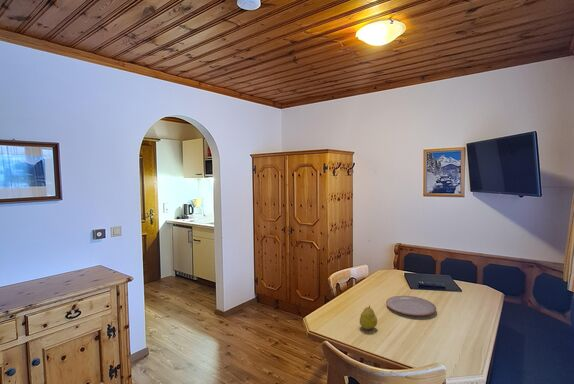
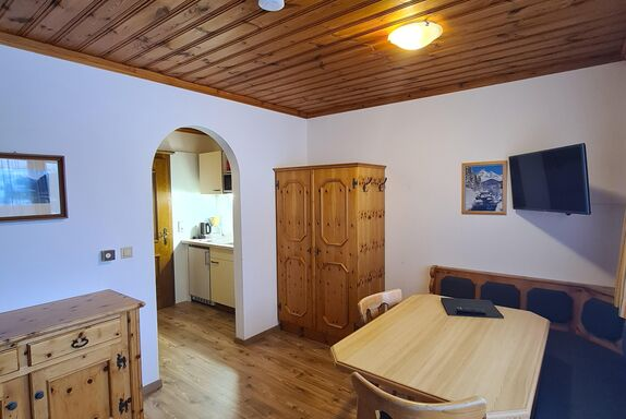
- plate [385,295,437,317]
- fruit [359,305,378,330]
